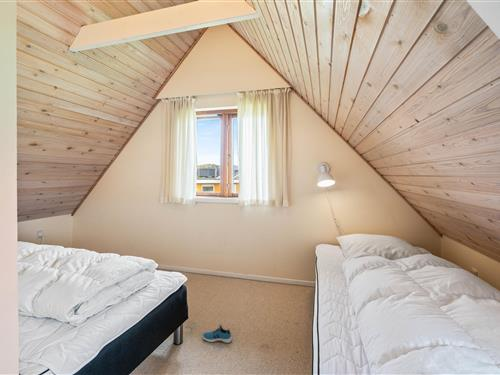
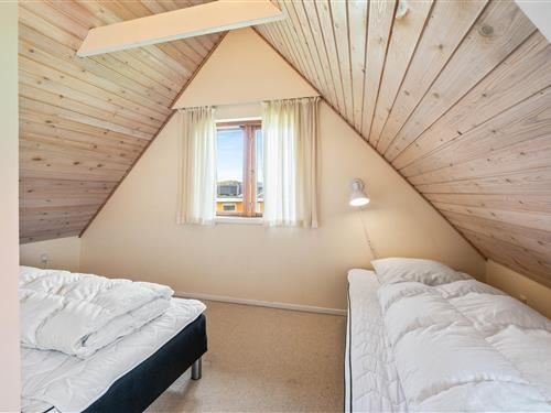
- shoe [202,323,233,344]
